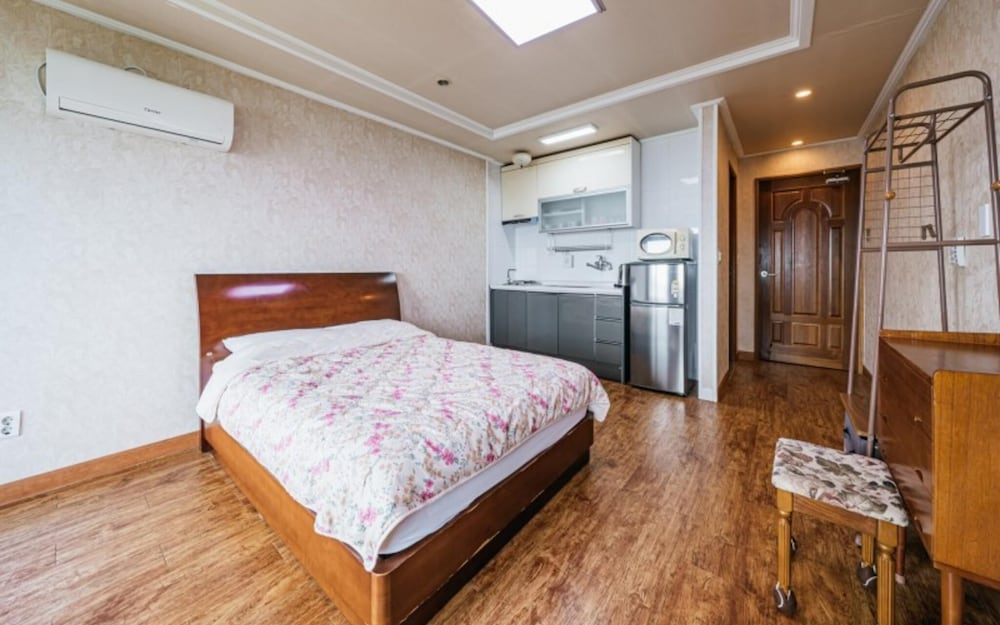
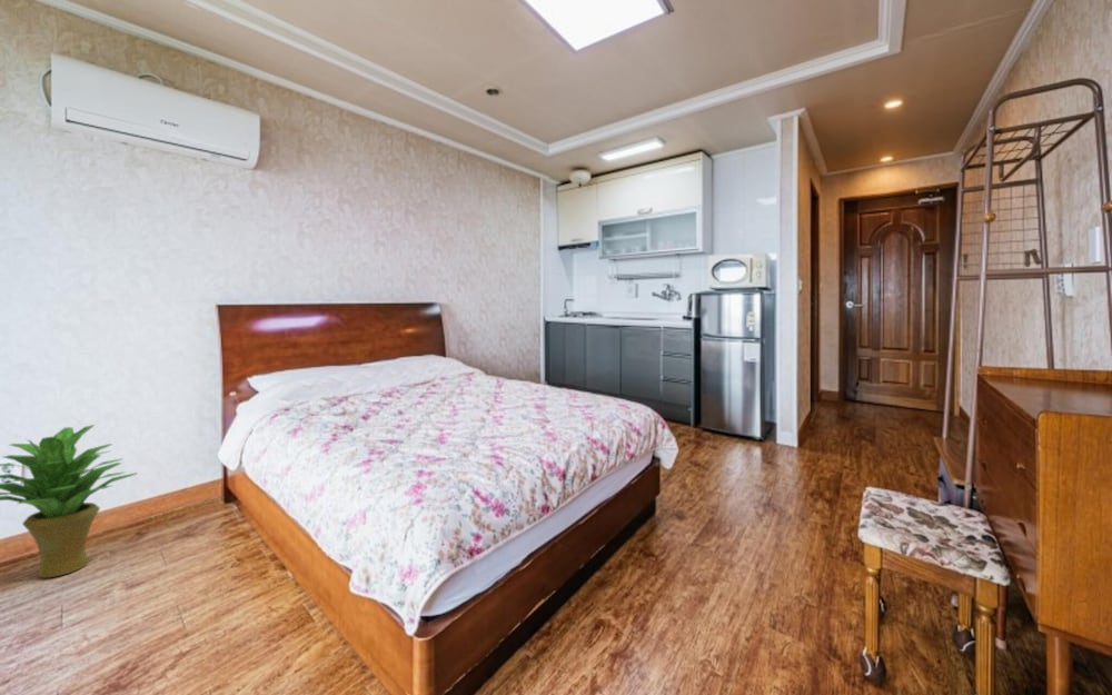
+ potted plant [0,424,138,578]
